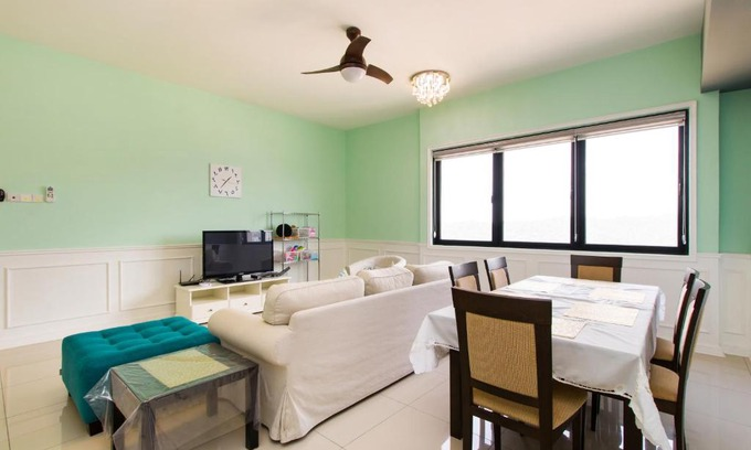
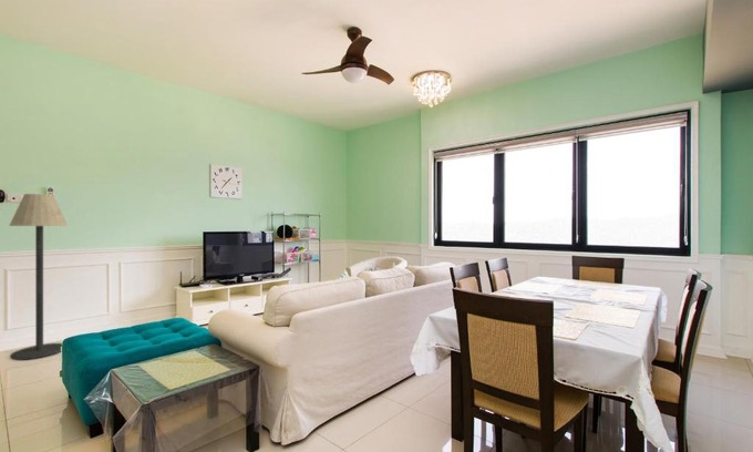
+ floor lamp [8,193,69,361]
